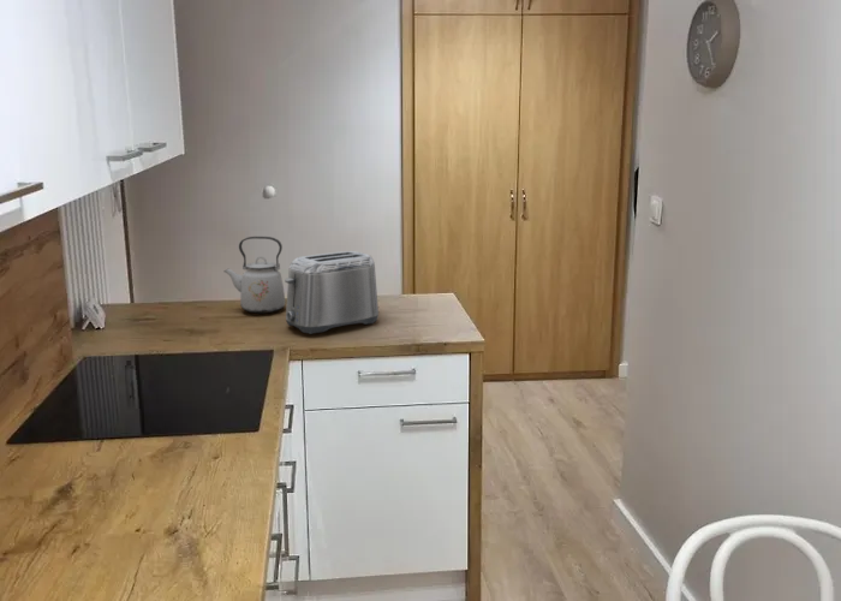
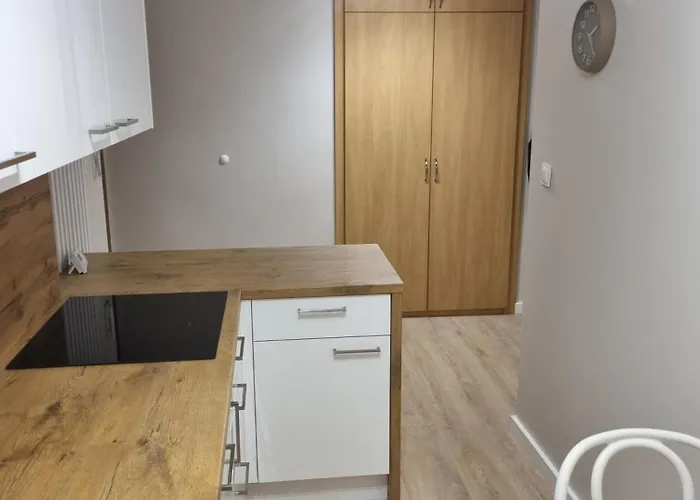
- kettle [222,236,286,315]
- toaster [284,250,381,335]
